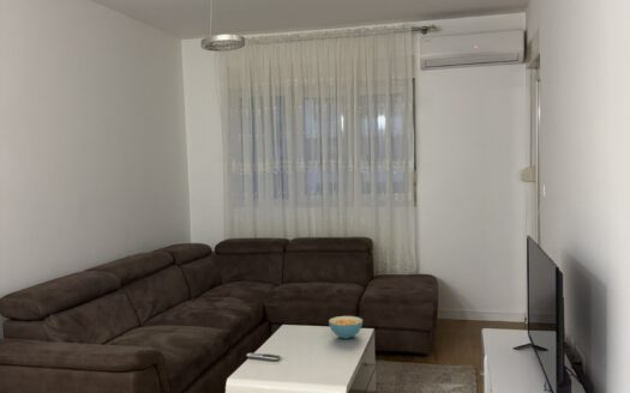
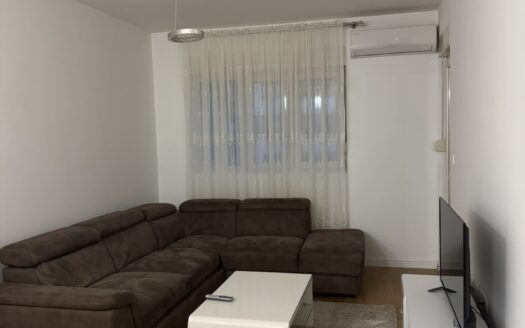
- cereal bowl [328,315,364,340]
